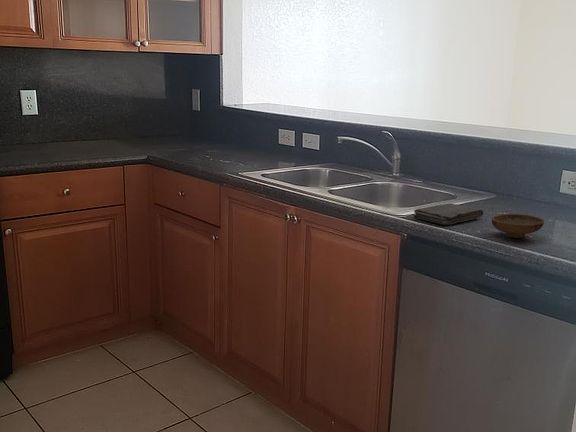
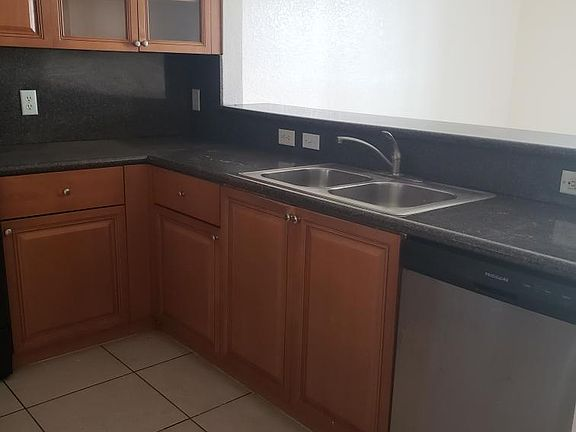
- bowl [491,213,545,239]
- washcloth [413,202,484,226]
